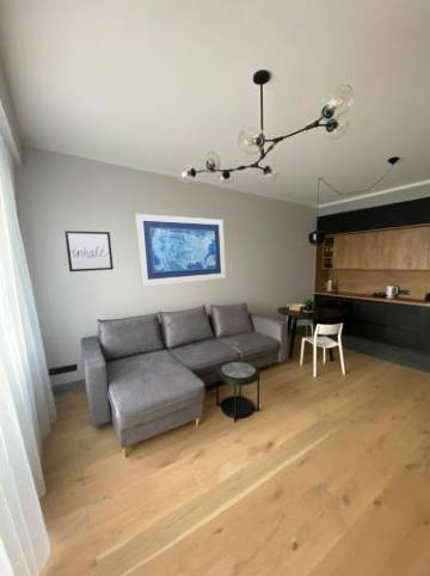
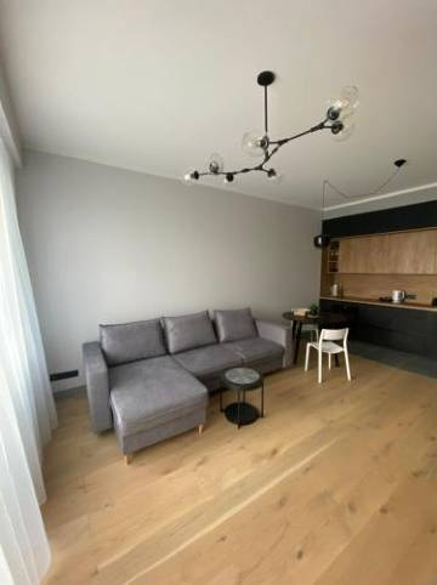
- wall art [63,229,115,272]
- wall art [134,213,227,287]
